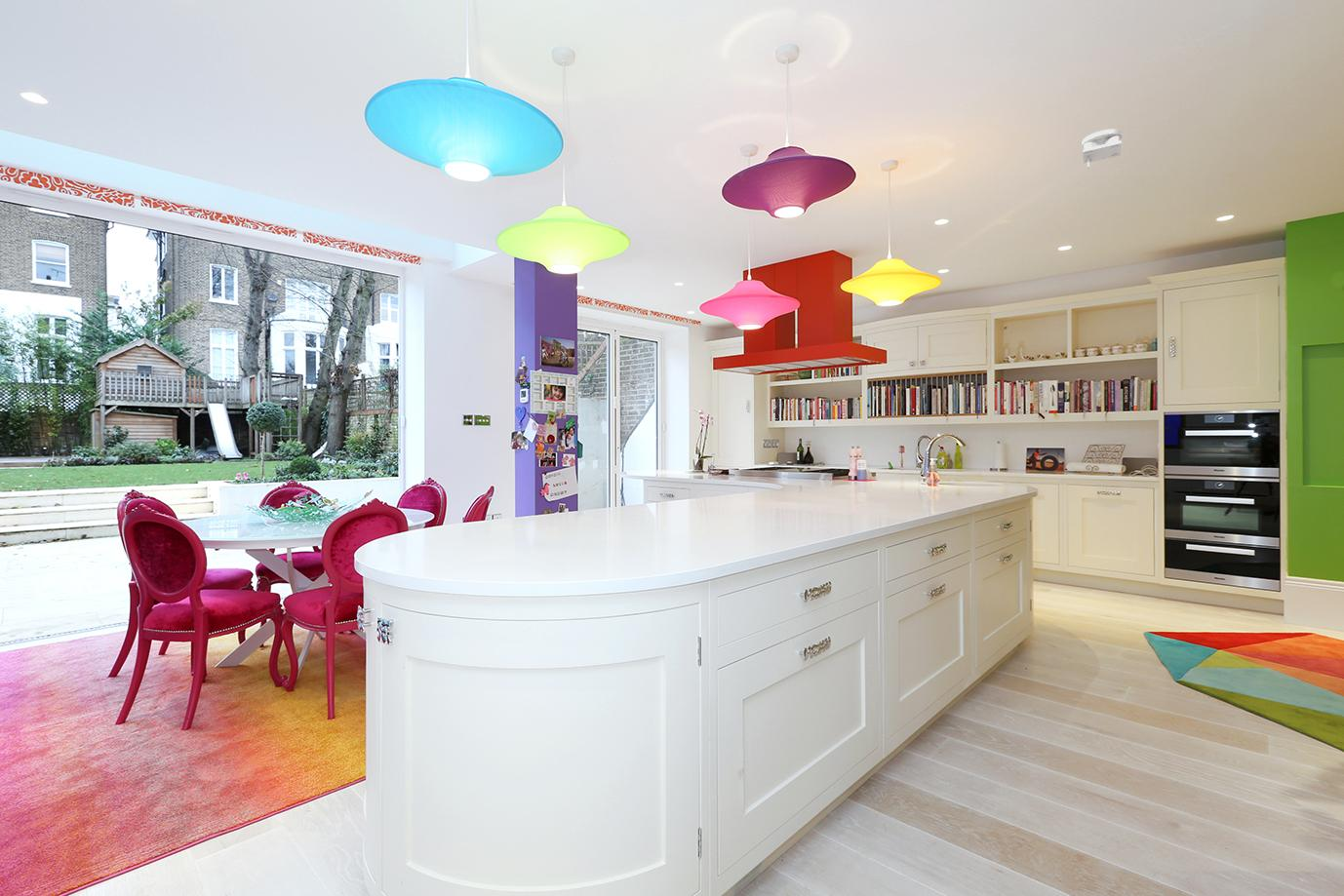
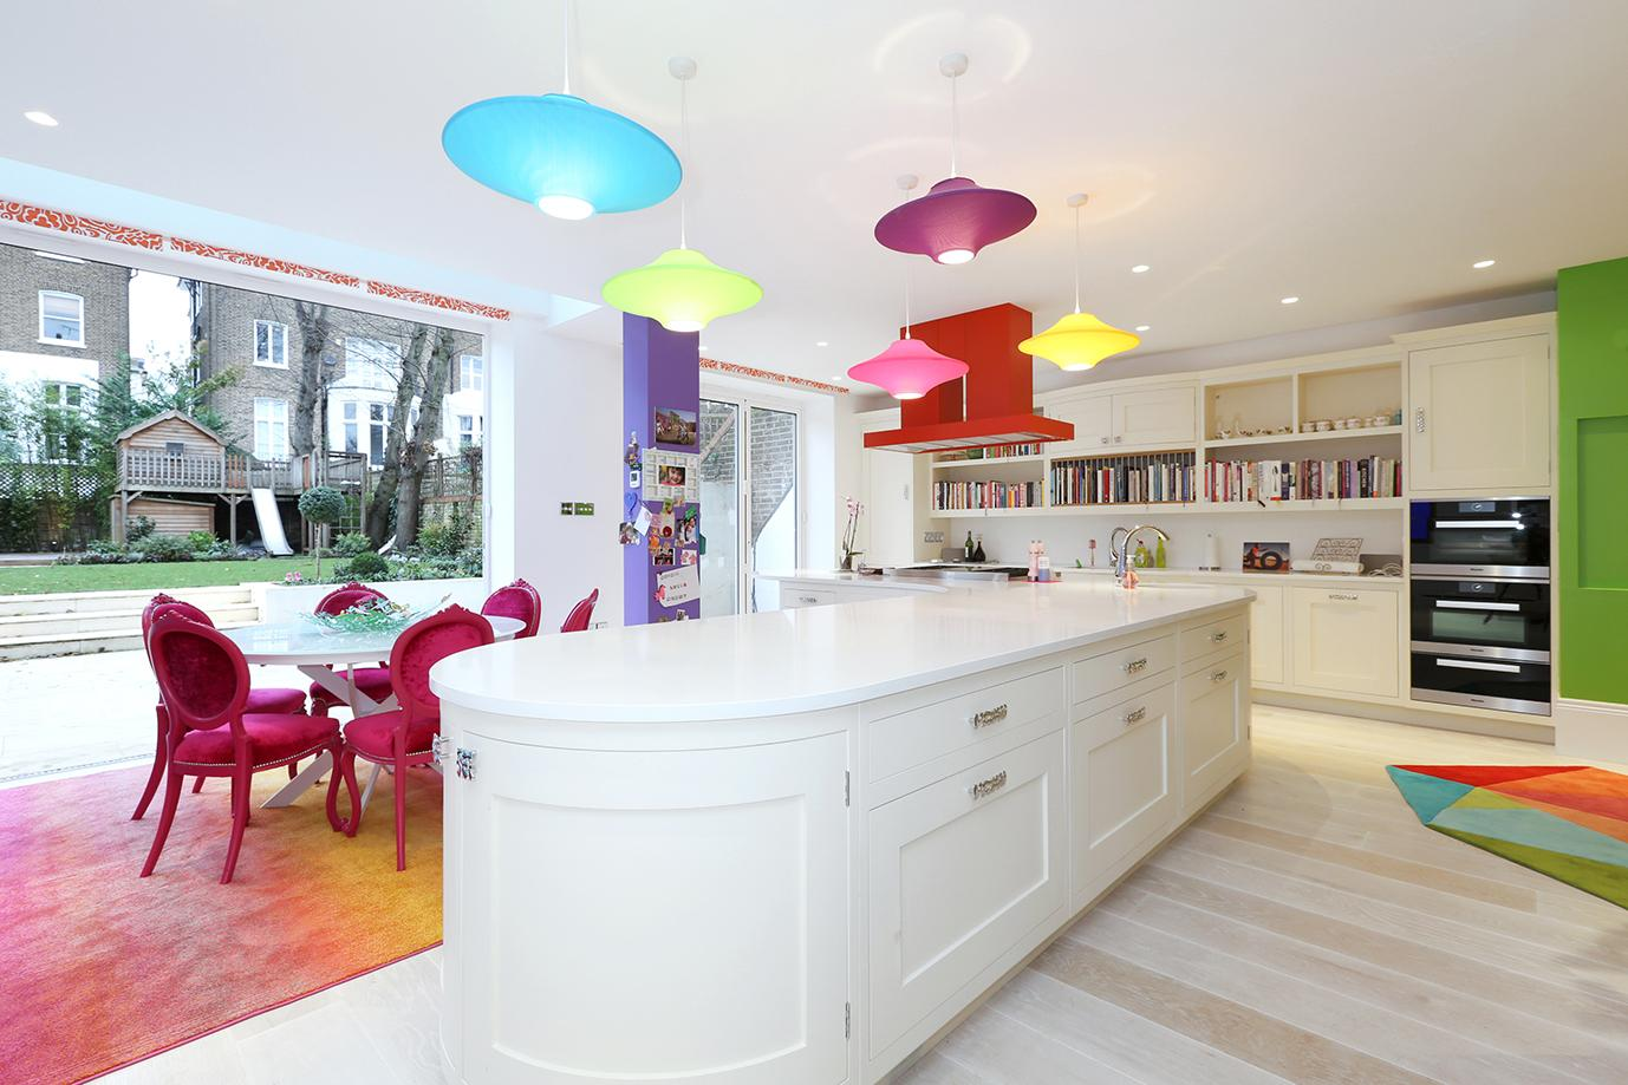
- smoke detector [1082,128,1123,171]
